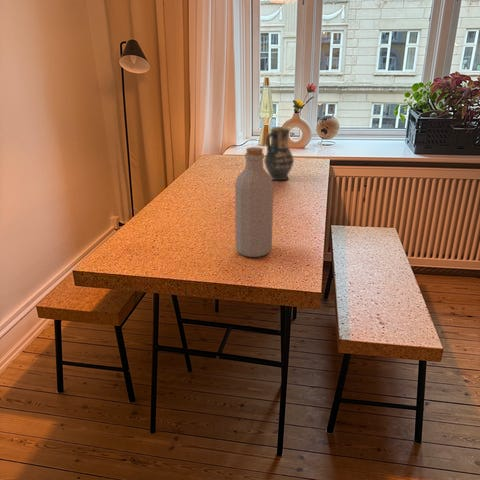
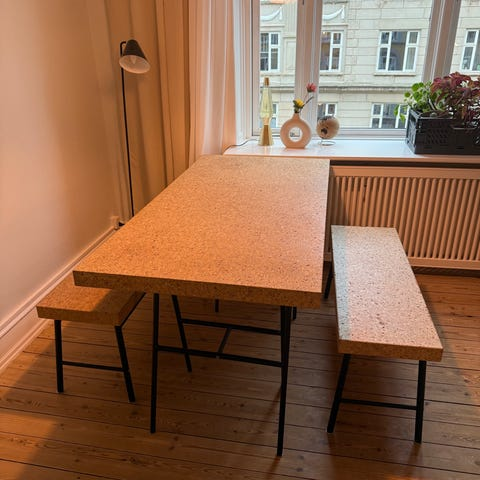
- bottle [234,146,274,258]
- vase [263,126,295,181]
